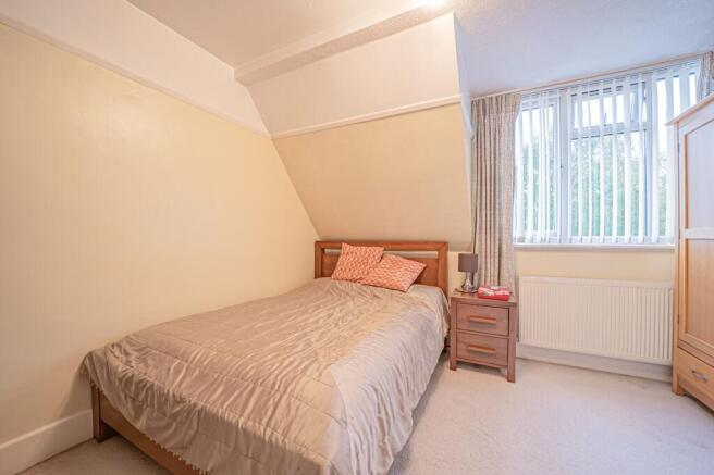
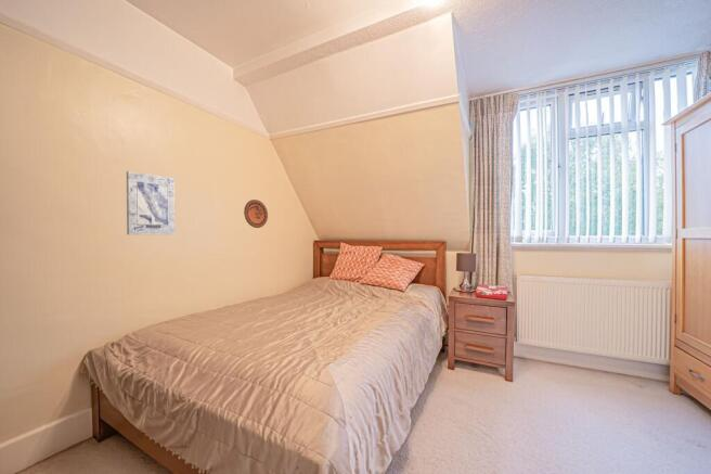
+ wall art [126,170,176,235]
+ decorative plate [243,198,269,229]
